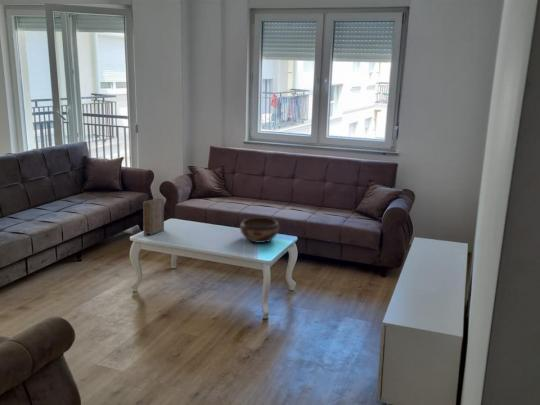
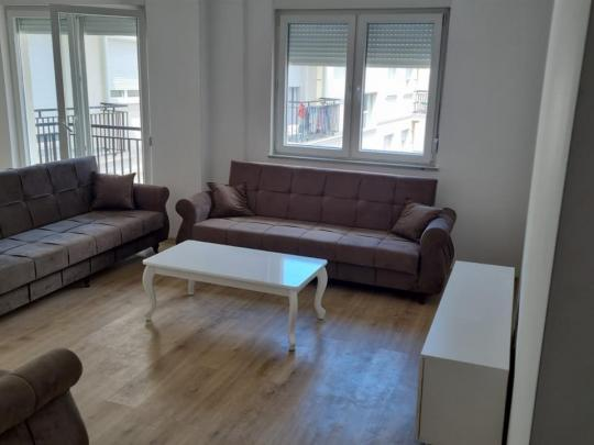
- book [142,197,165,236]
- decorative bowl [239,217,281,244]
